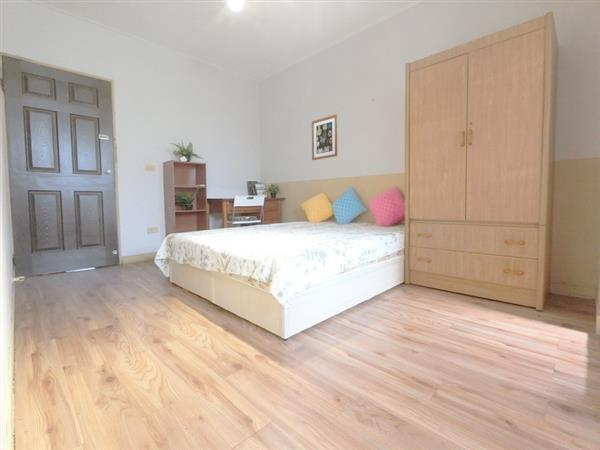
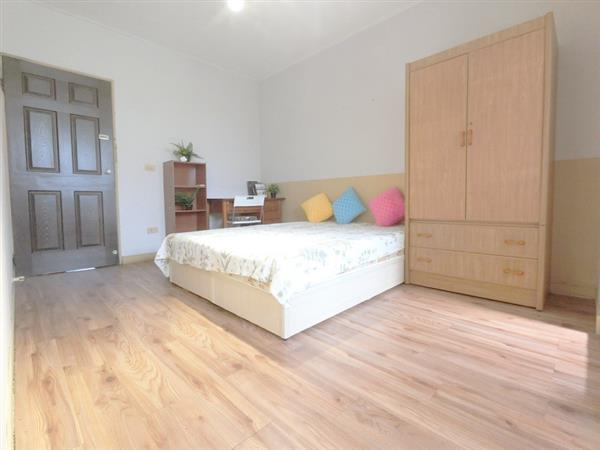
- wall art [311,113,338,161]
